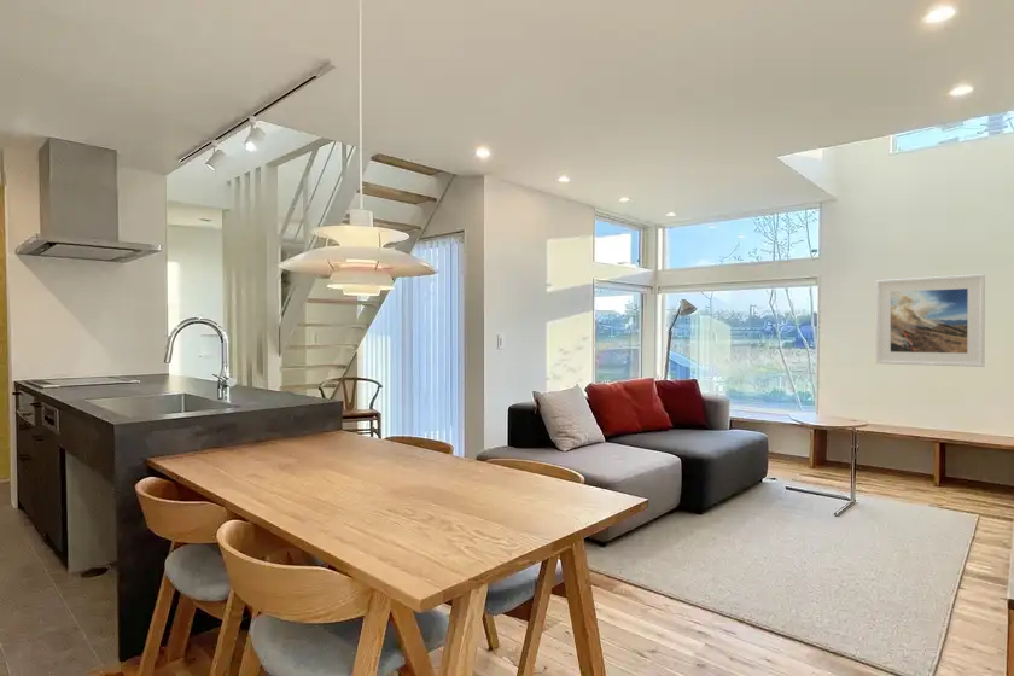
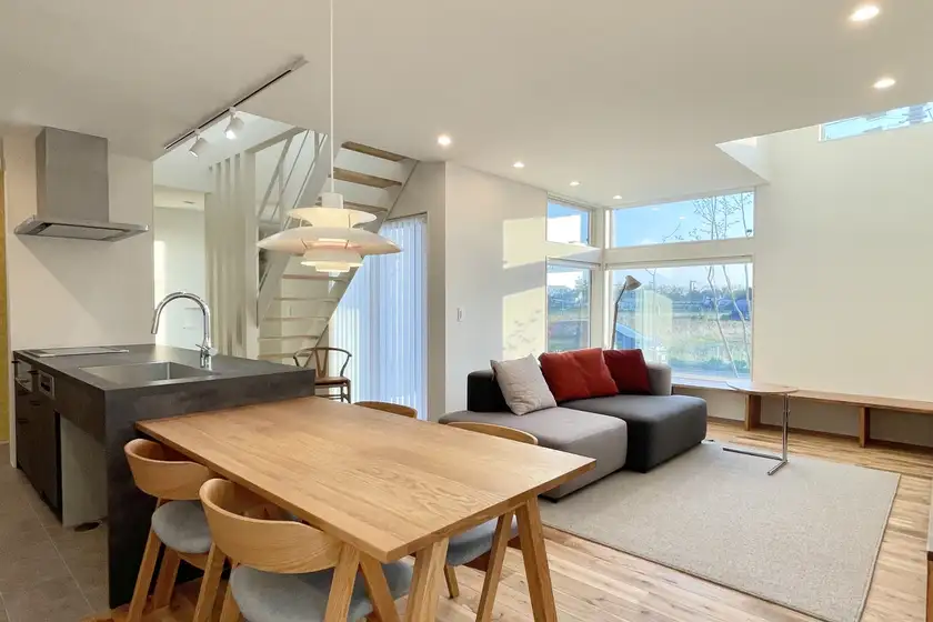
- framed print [875,273,986,368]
